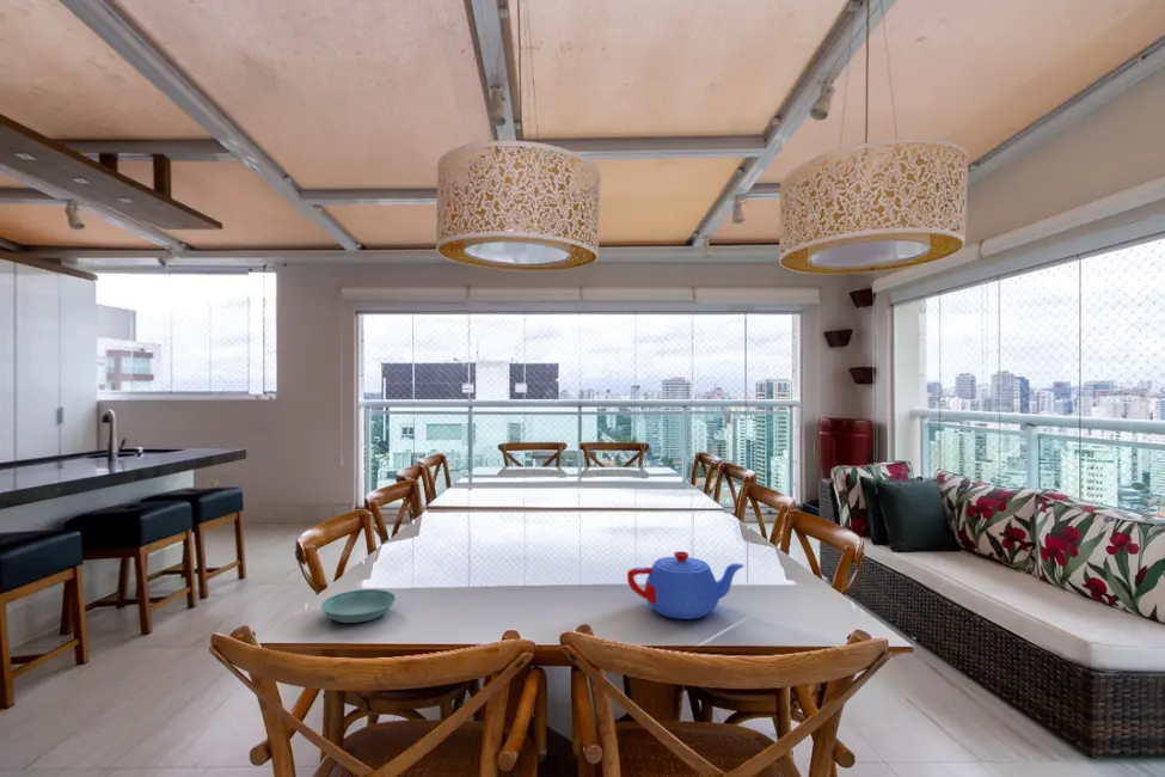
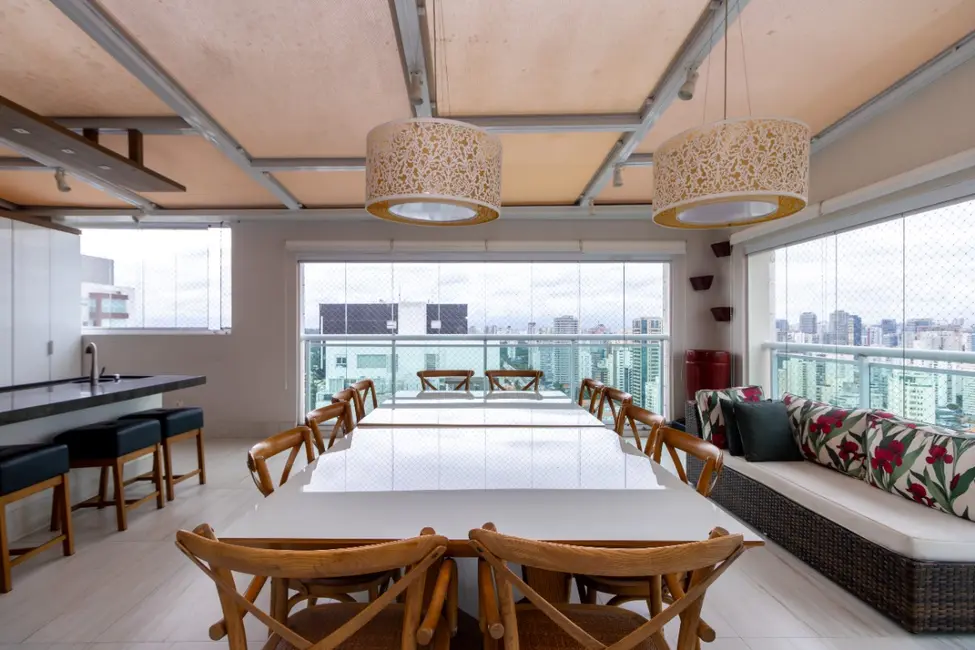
- saucer [320,588,397,624]
- teapot [626,550,744,620]
